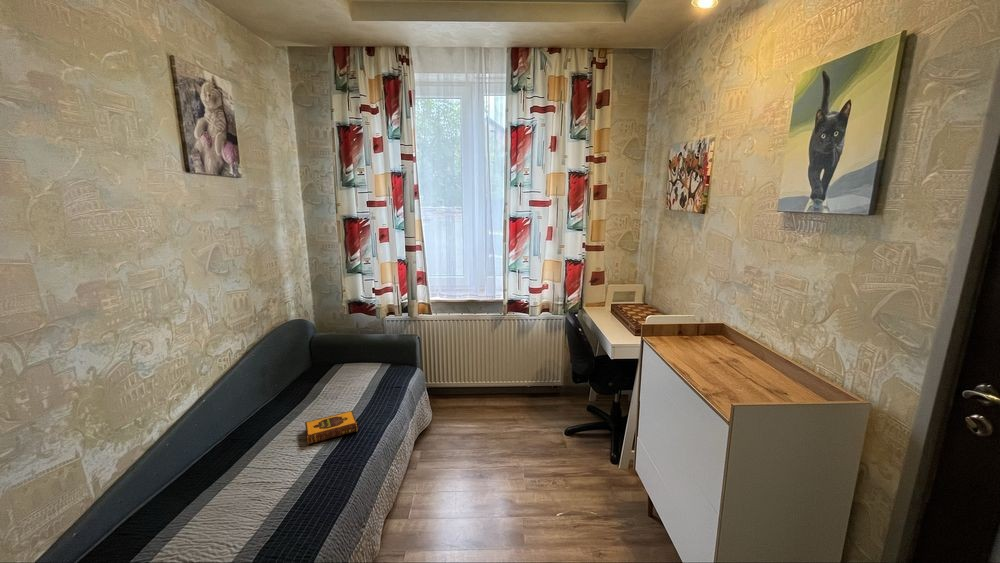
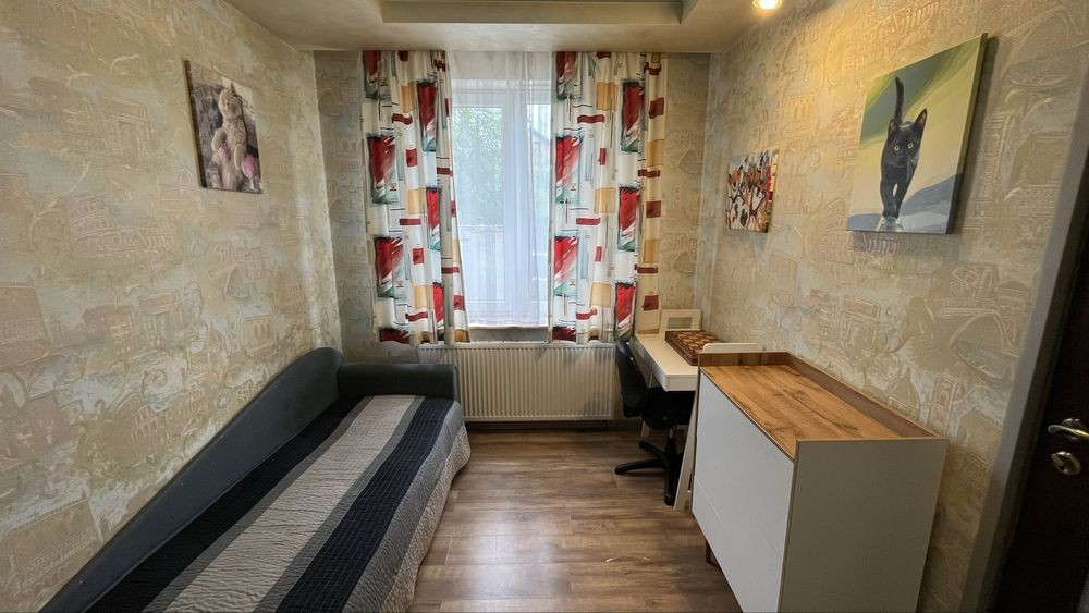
- hardback book [304,410,359,446]
